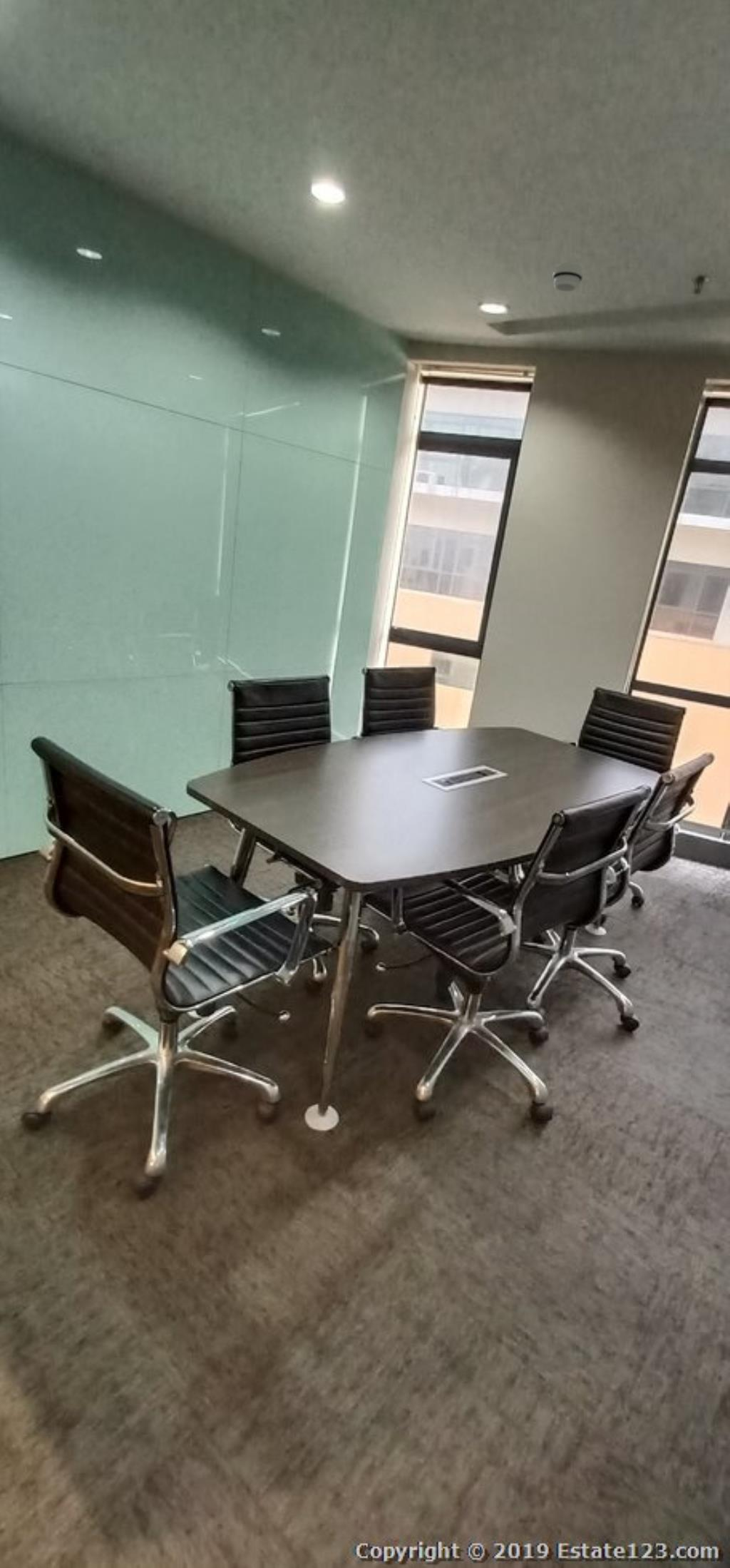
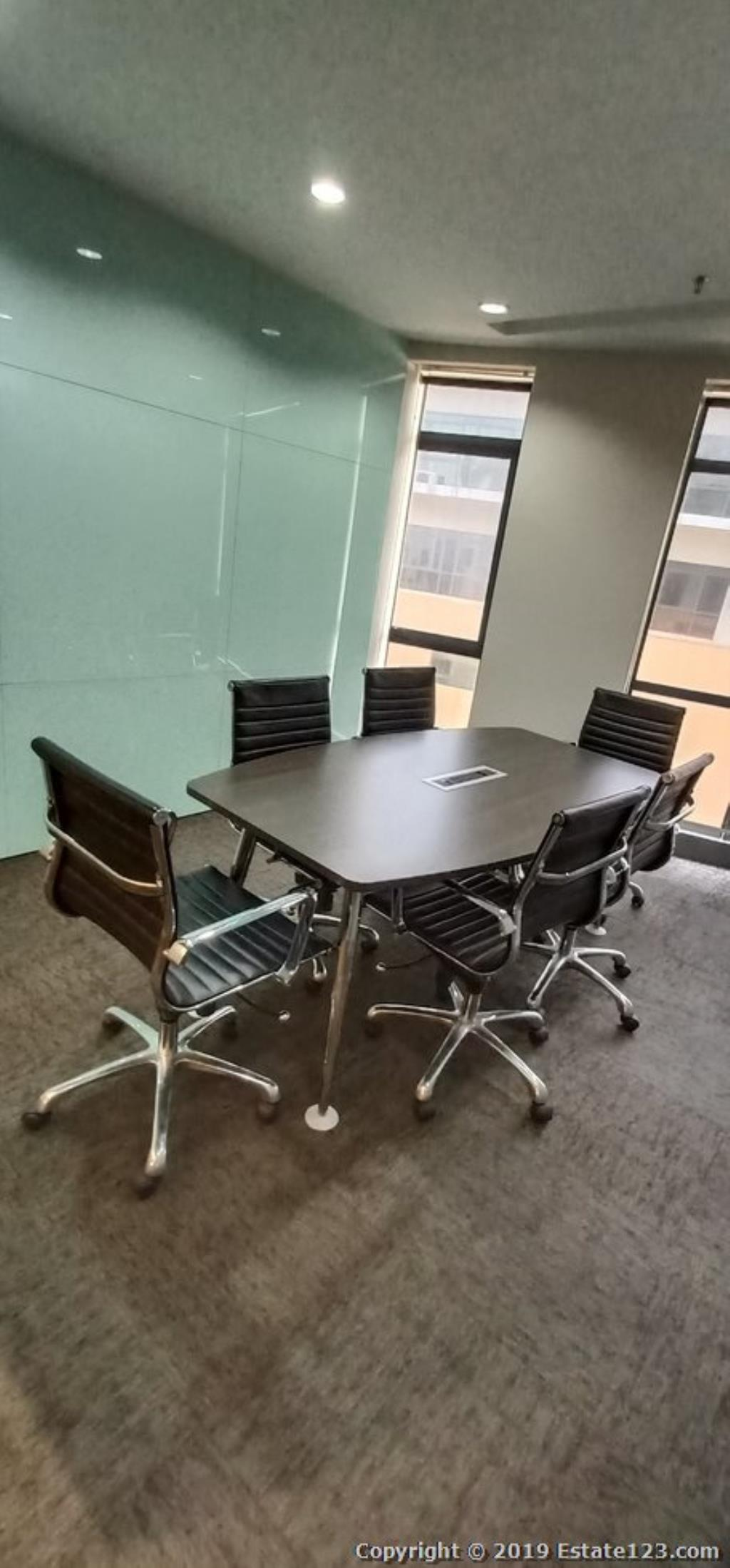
- smoke detector [552,262,584,292]
